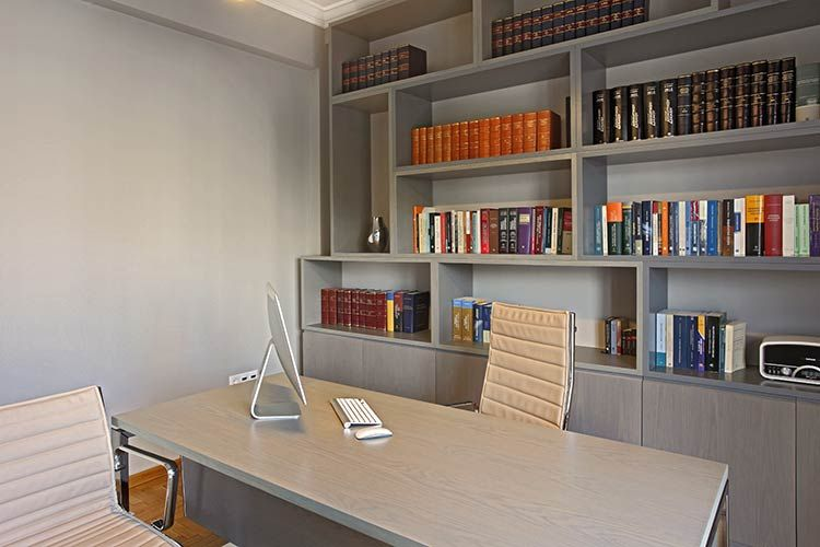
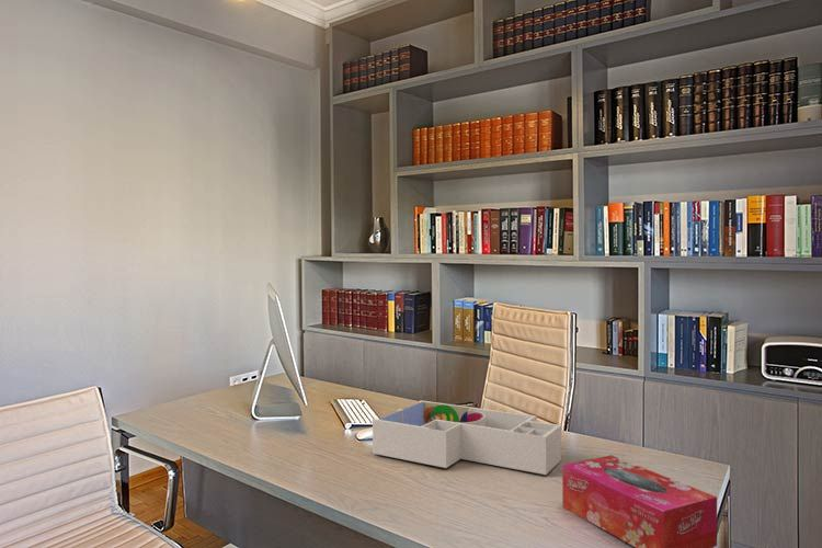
+ tissue box [561,454,718,548]
+ desk organizer [372,399,562,476]
